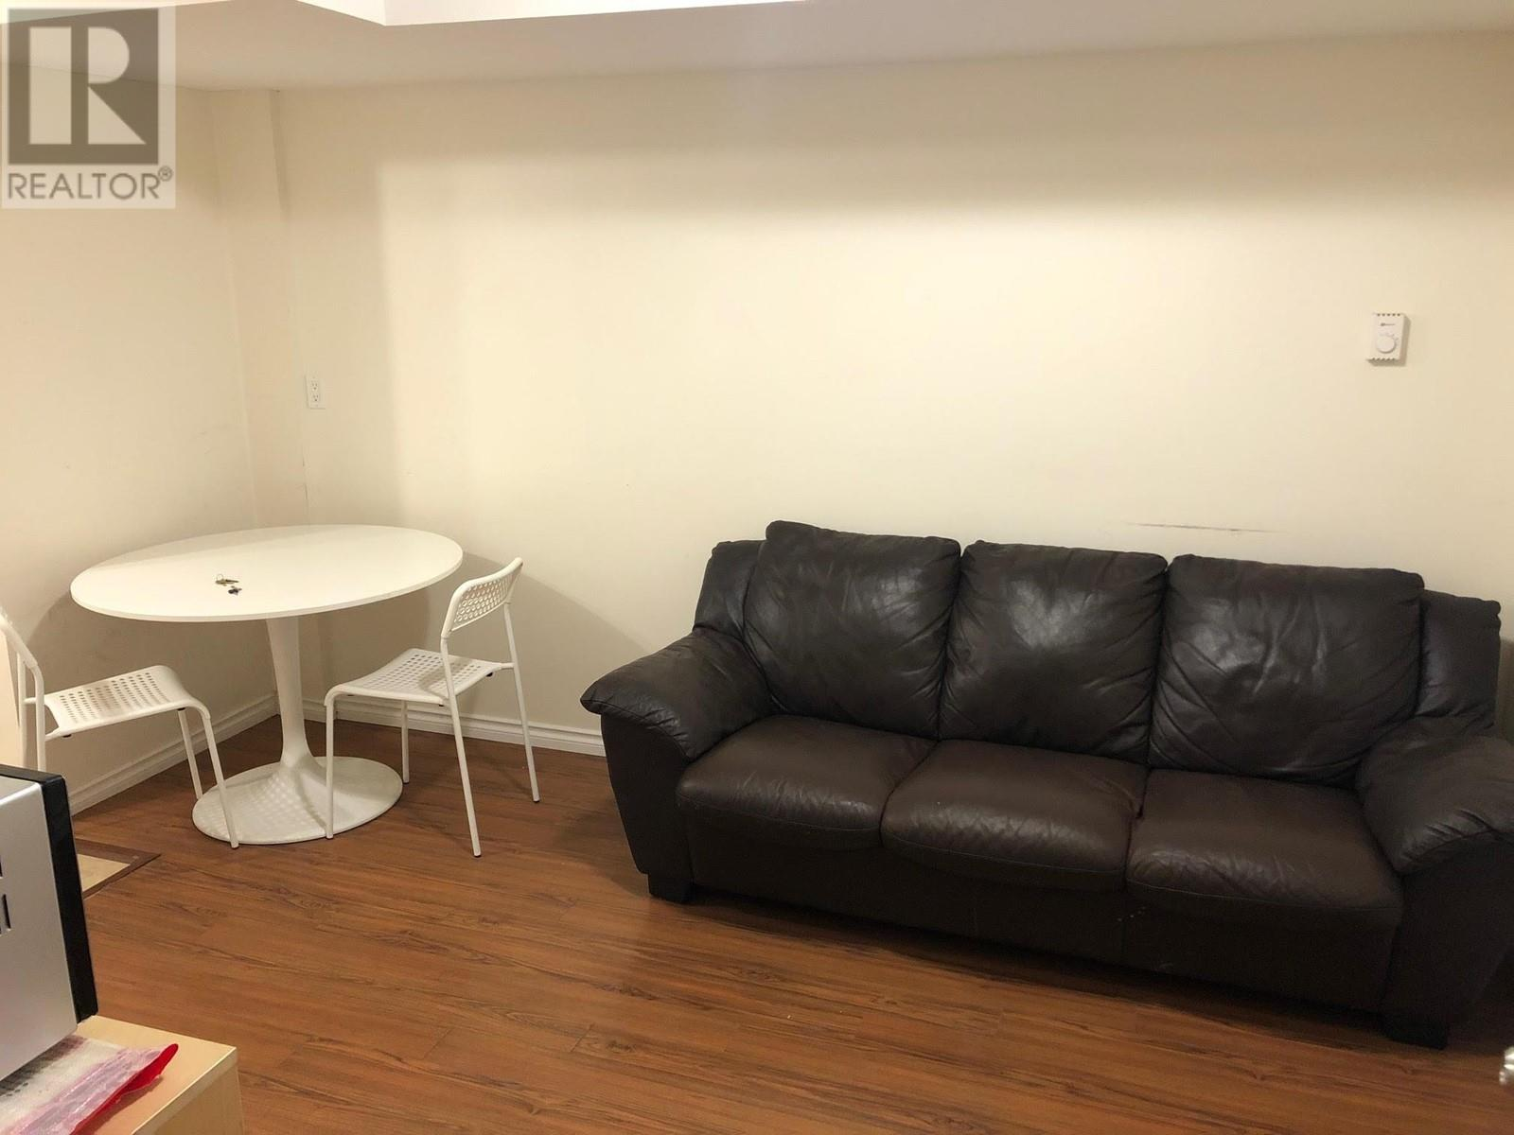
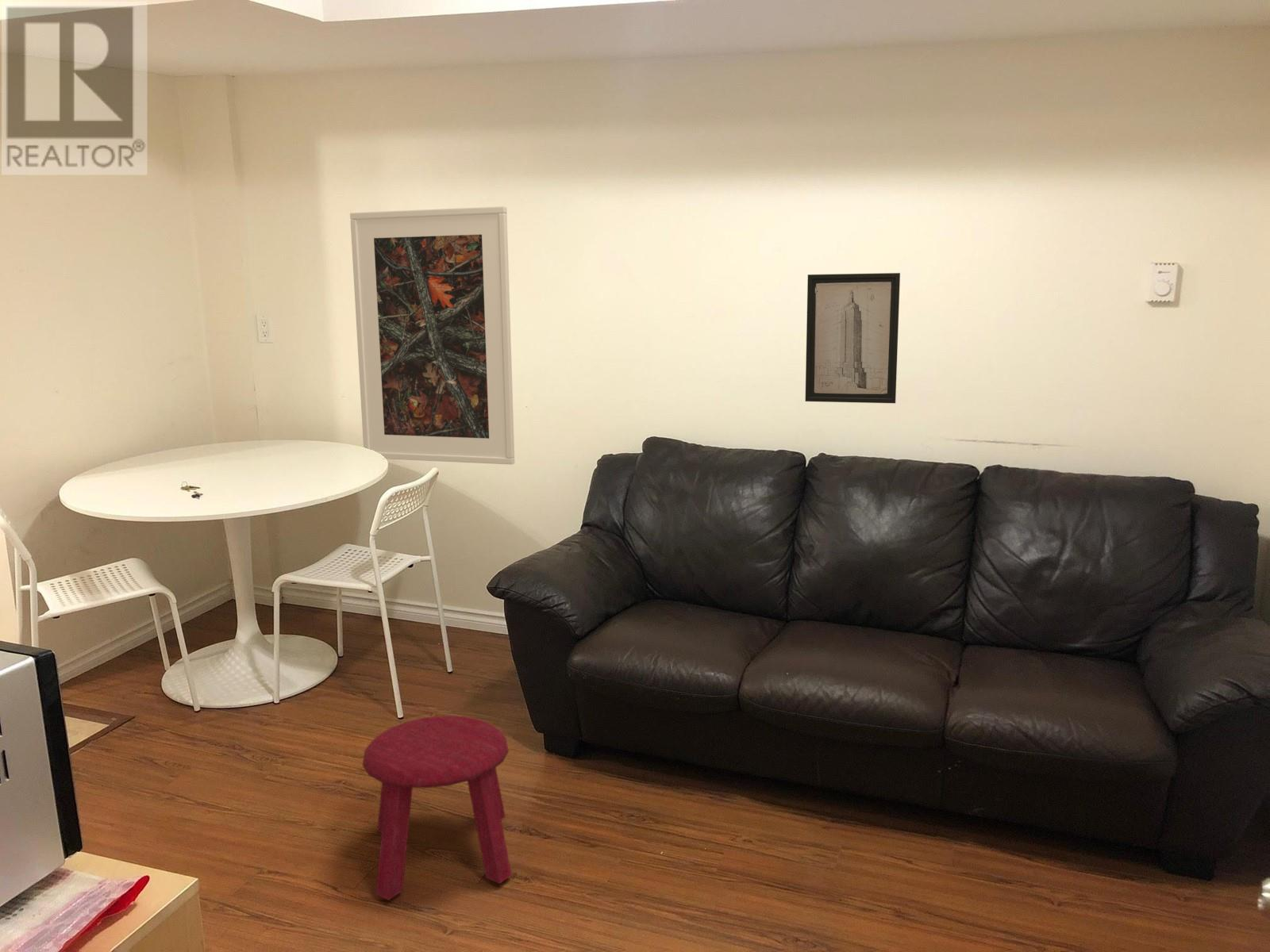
+ stool [362,715,513,901]
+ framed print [349,205,515,466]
+ wall art [805,272,901,404]
